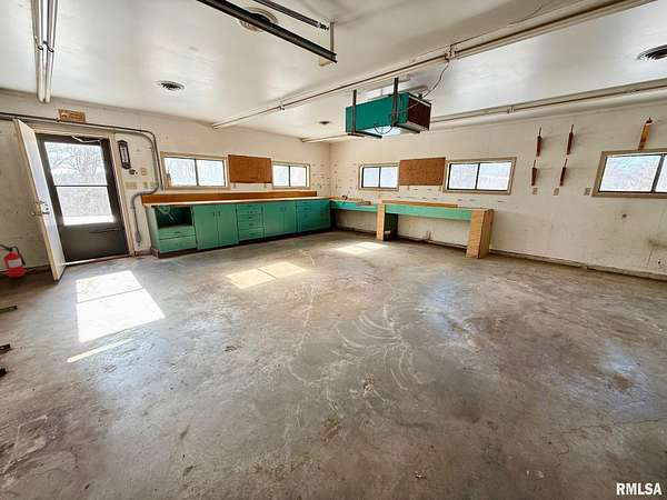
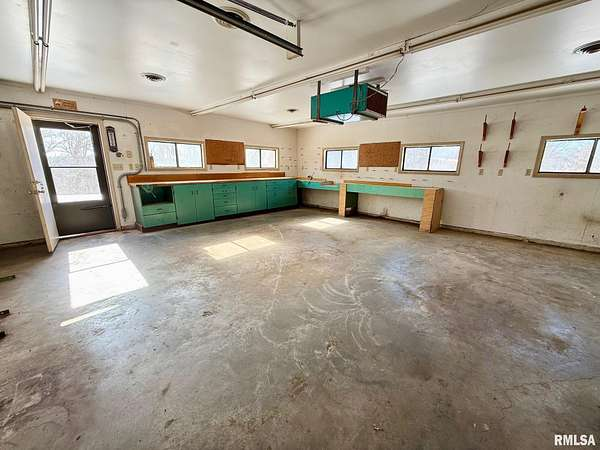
- fire extinguisher [0,243,27,279]
